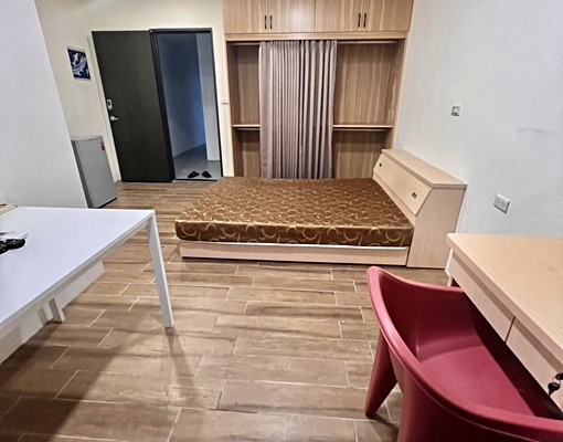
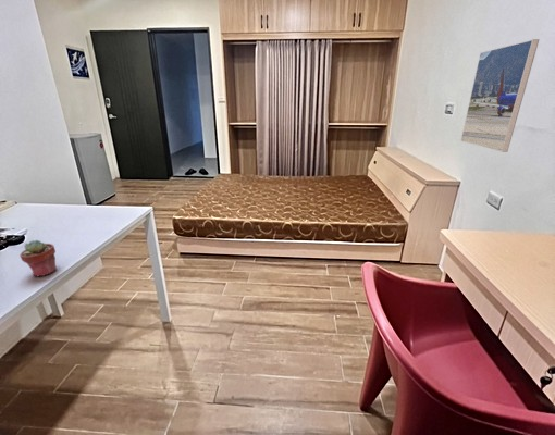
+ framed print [460,38,540,153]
+ potted succulent [18,239,58,277]
